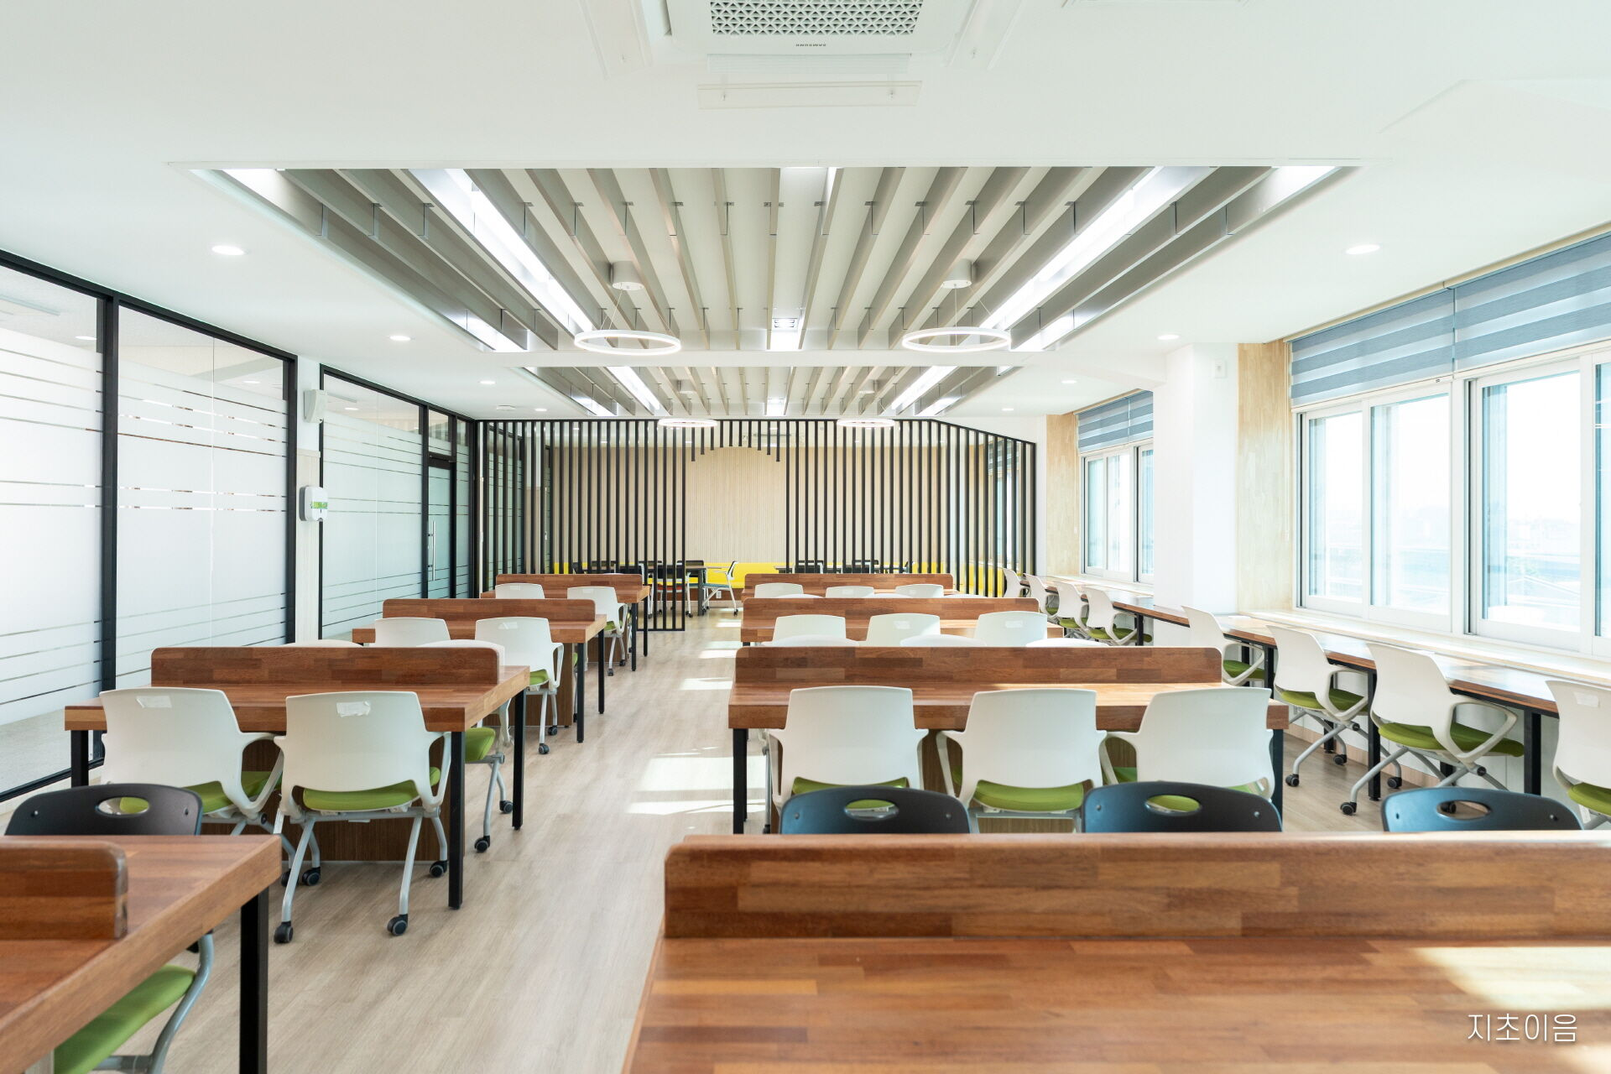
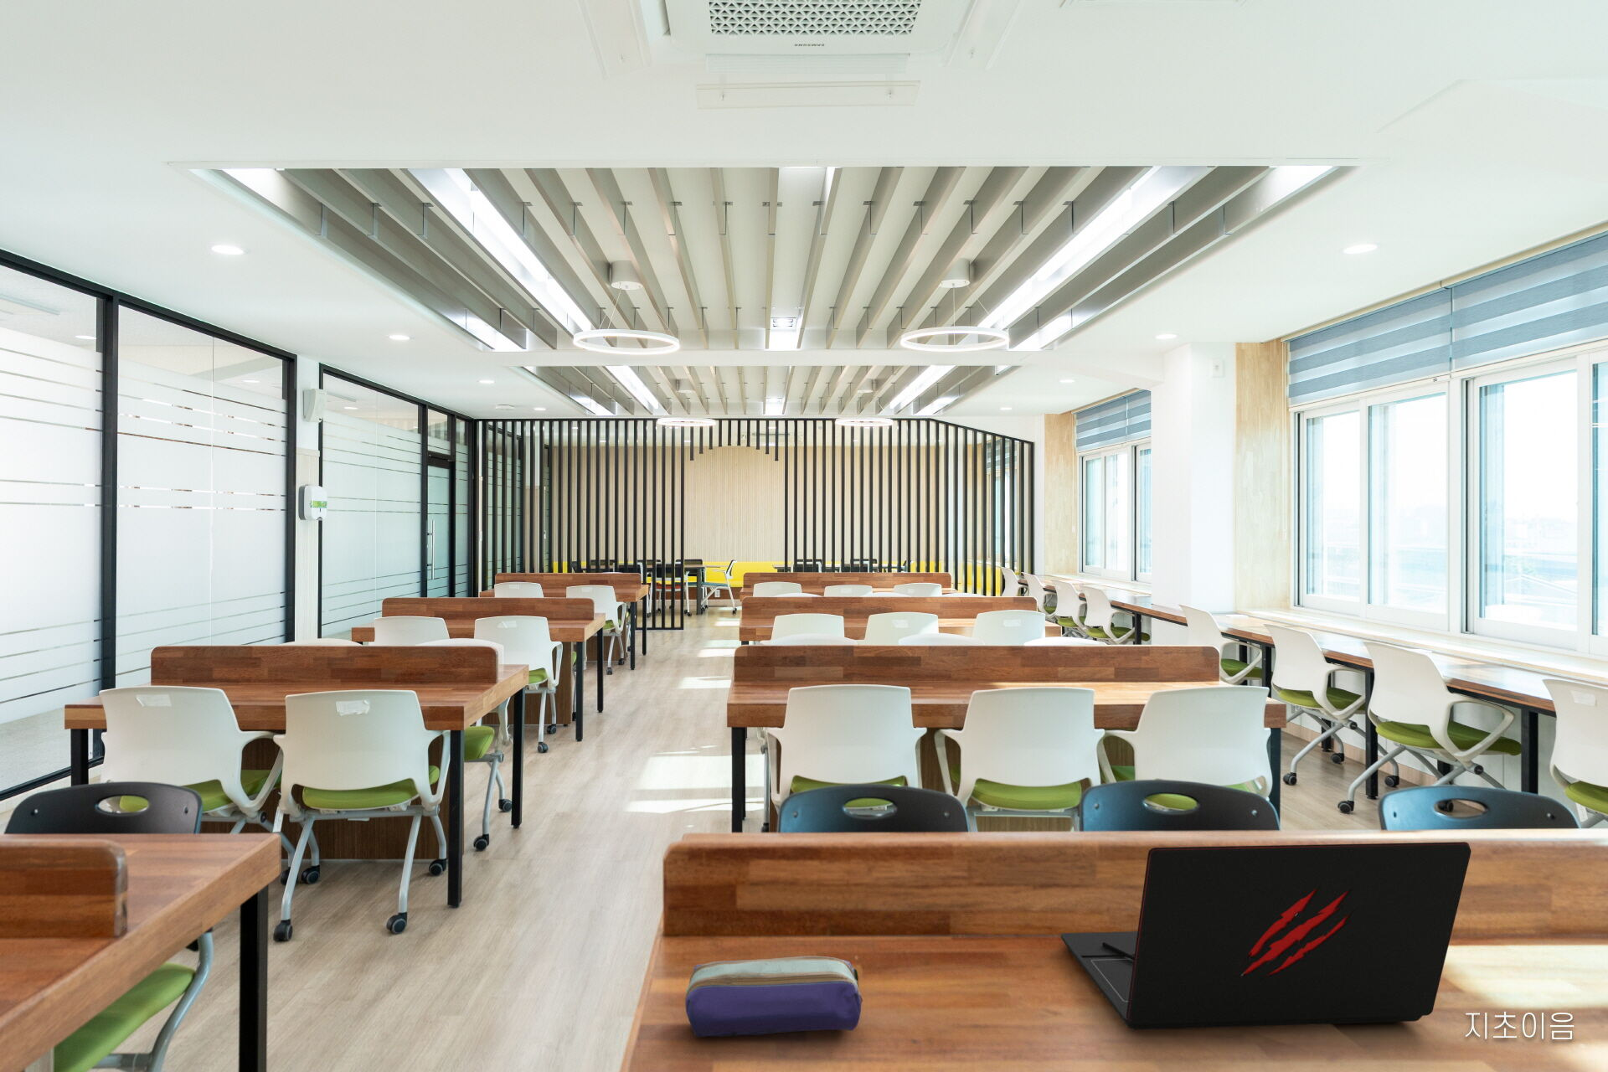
+ laptop [1060,841,1473,1030]
+ pencil case [684,956,864,1038]
